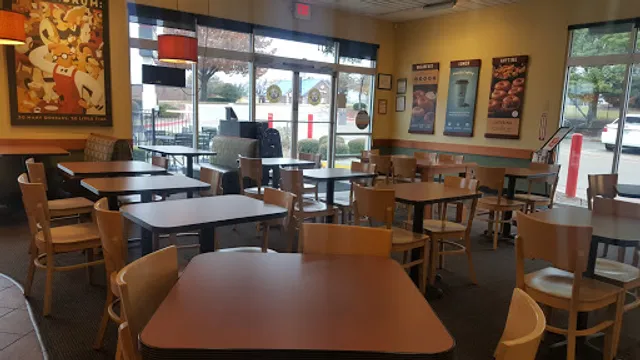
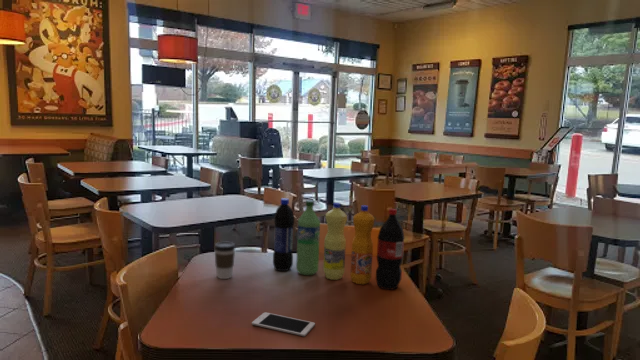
+ cell phone [251,311,316,337]
+ soda bottle [272,197,406,291]
+ coffee cup [213,241,236,280]
